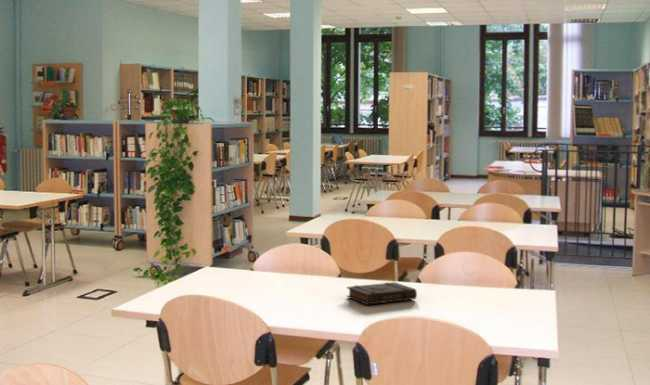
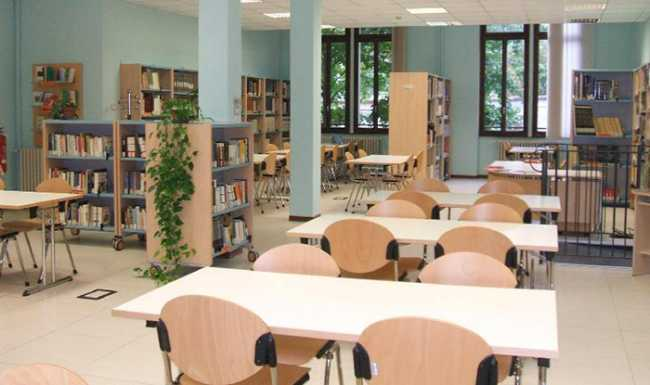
- book [346,281,418,305]
